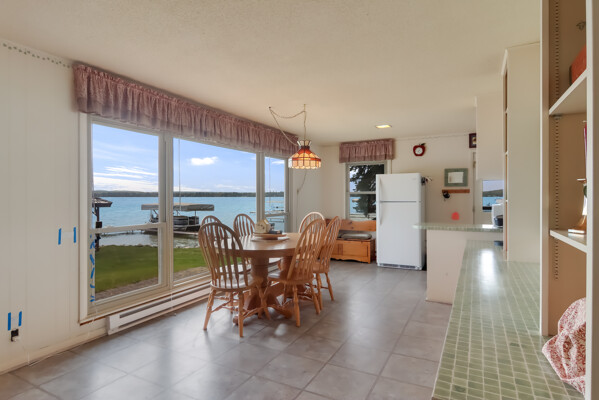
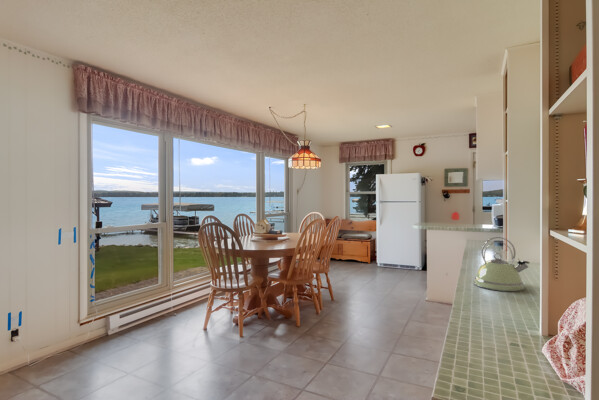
+ kettle [473,236,531,292]
